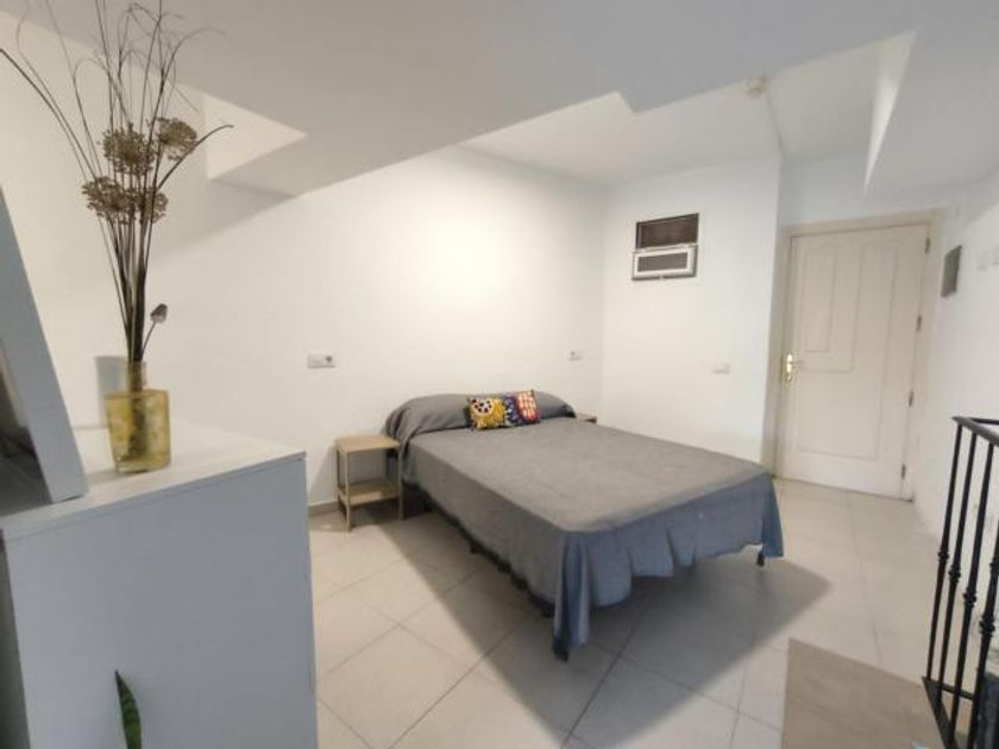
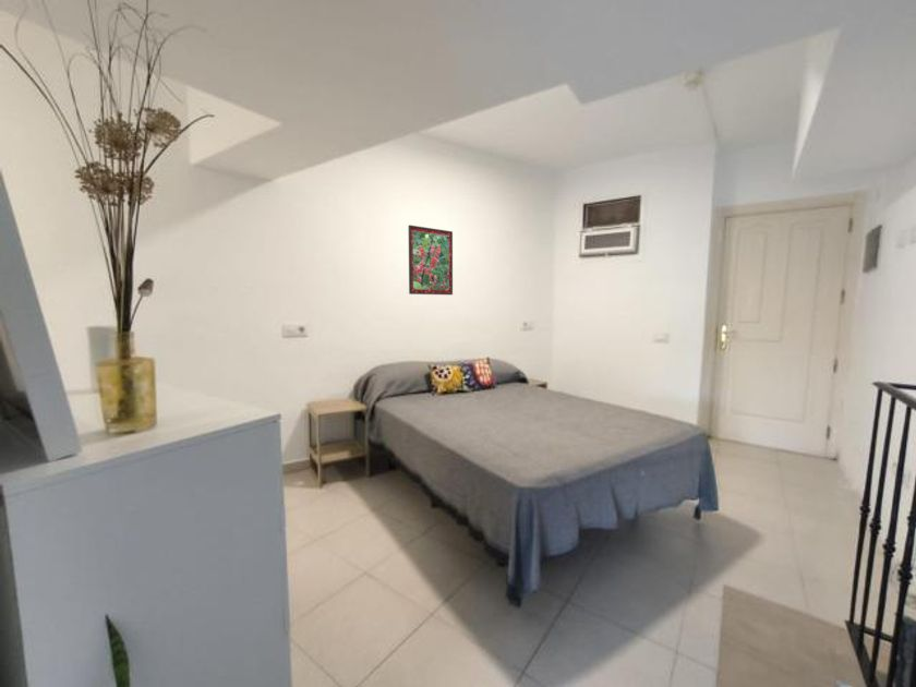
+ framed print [407,224,454,296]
